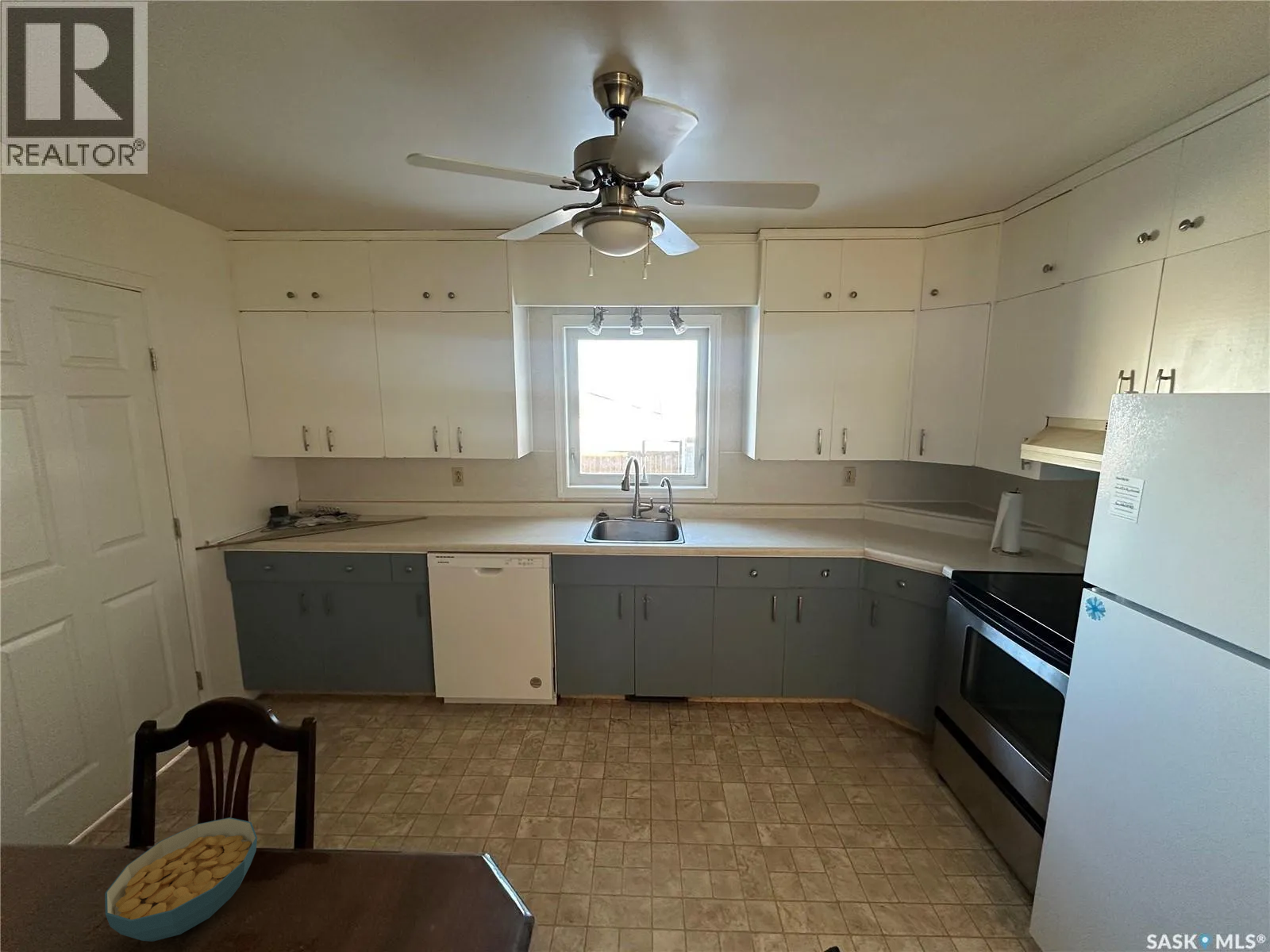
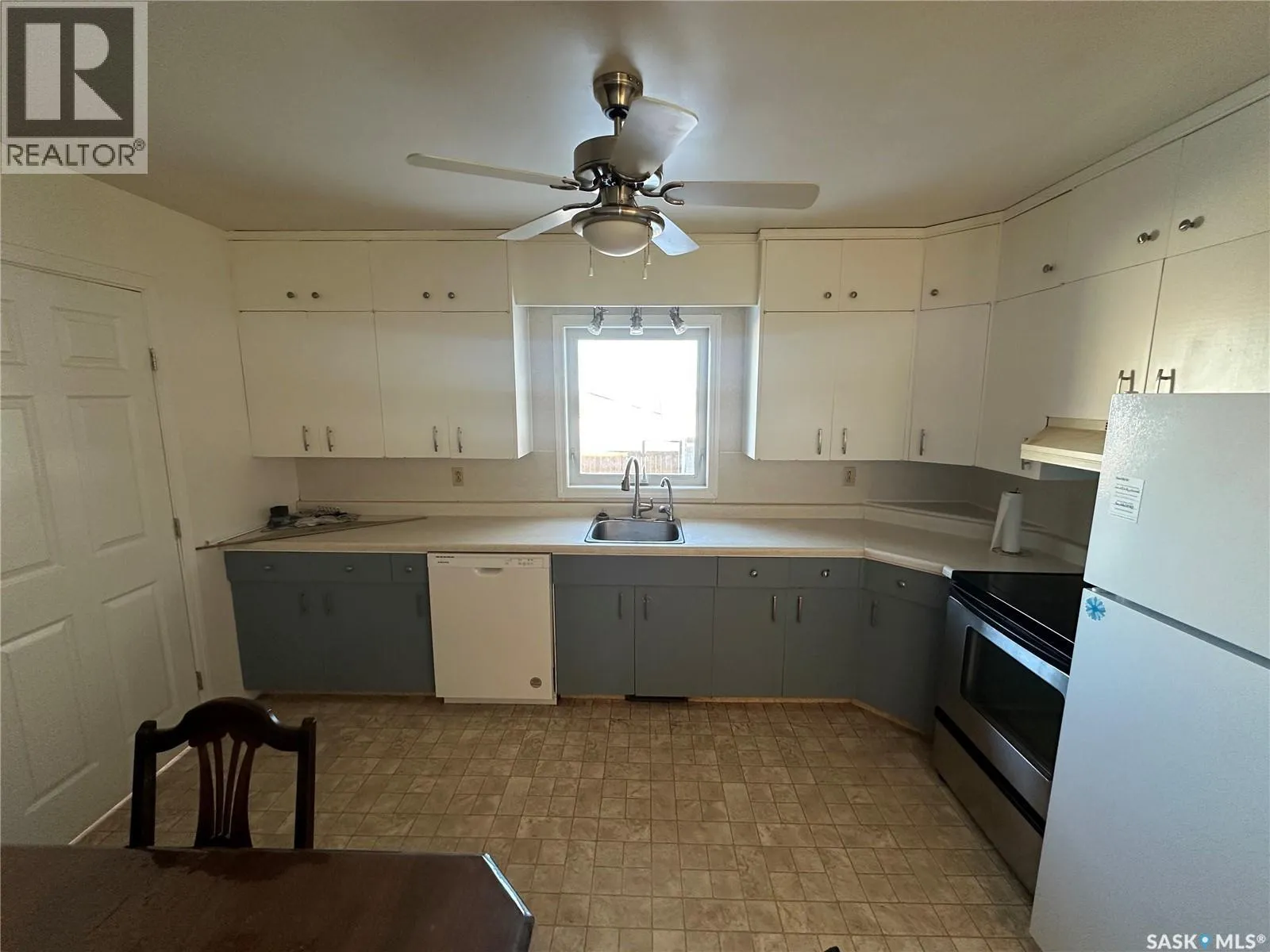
- cereal bowl [104,817,258,942]
